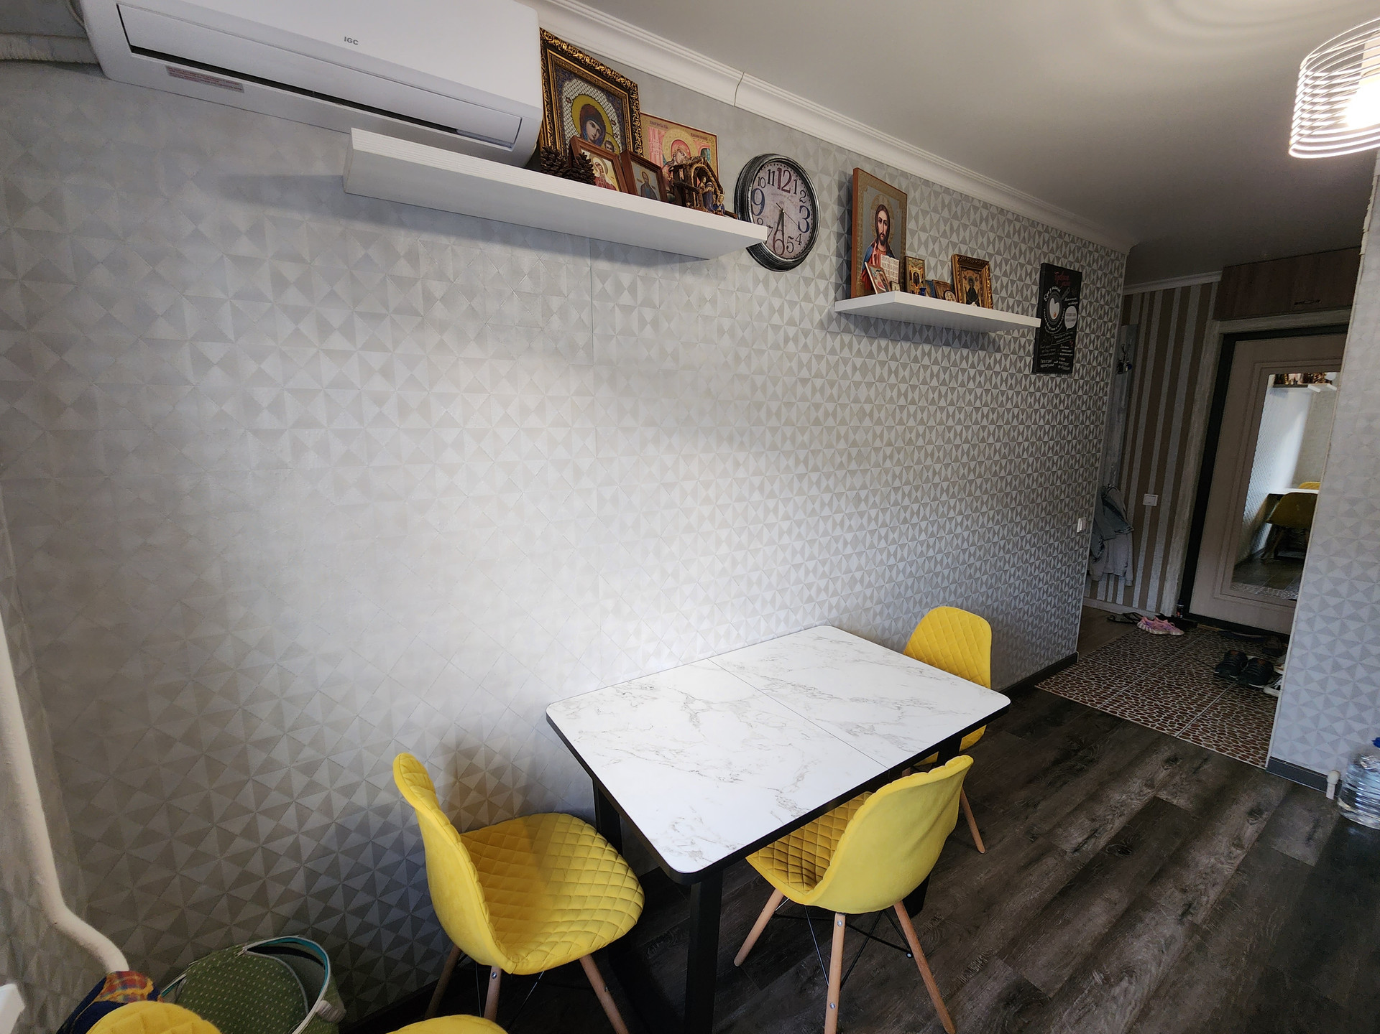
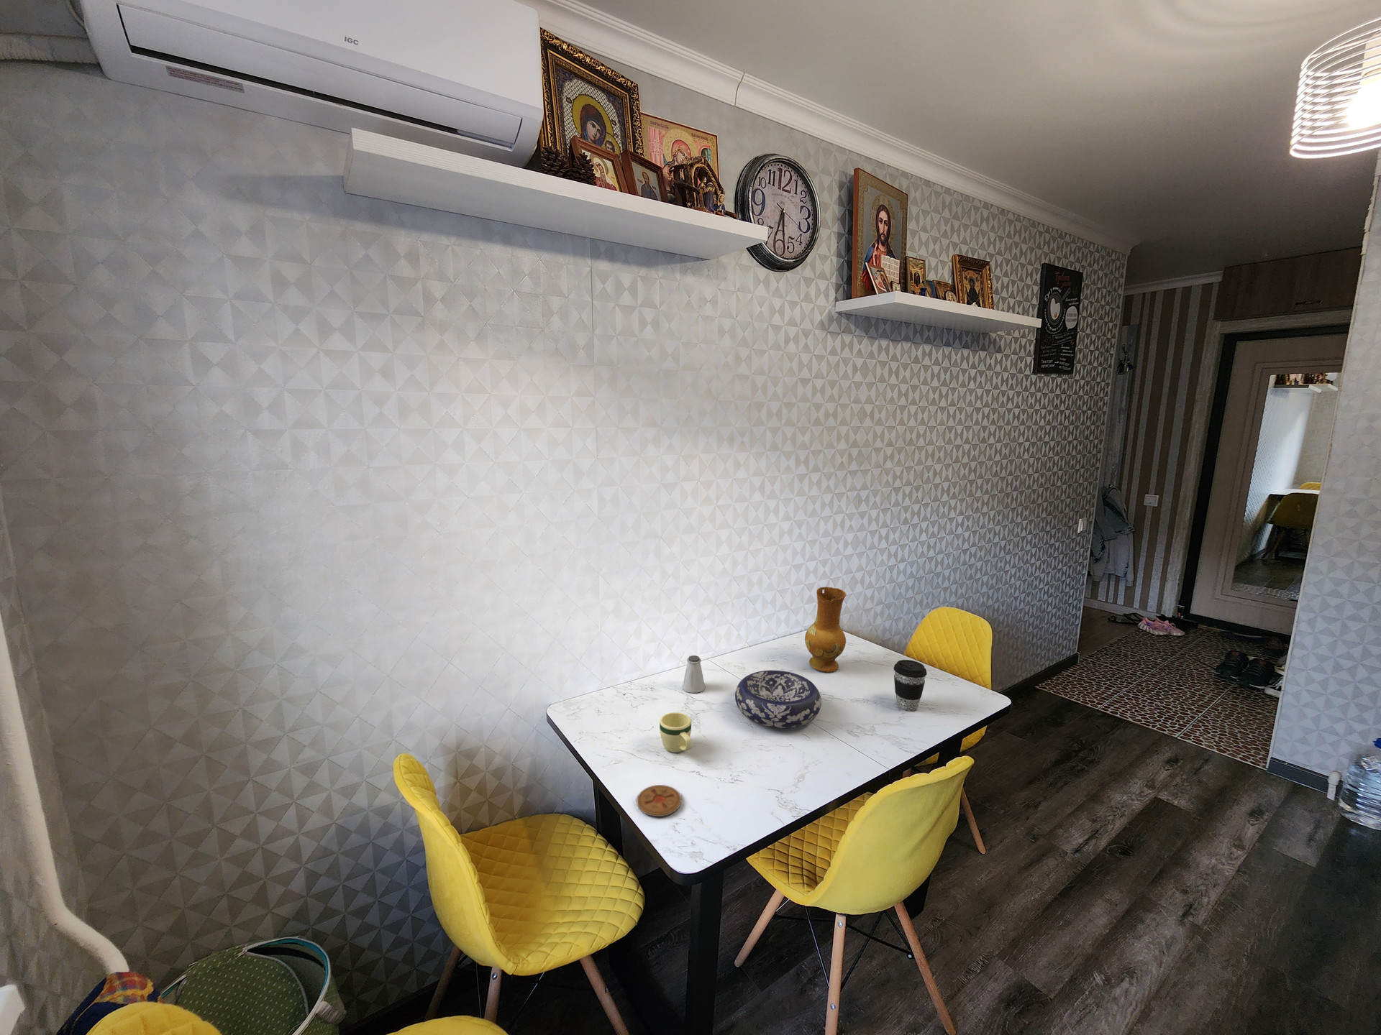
+ coaster [636,784,682,818]
+ saltshaker [682,654,706,694]
+ coffee cup [894,659,928,711]
+ ceramic jug [805,586,847,673]
+ decorative bowl [734,670,822,728]
+ mug [659,711,693,753]
